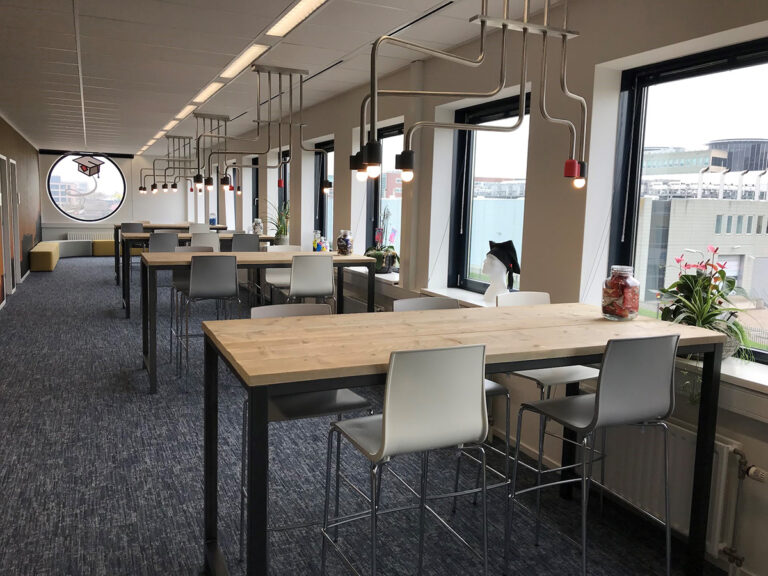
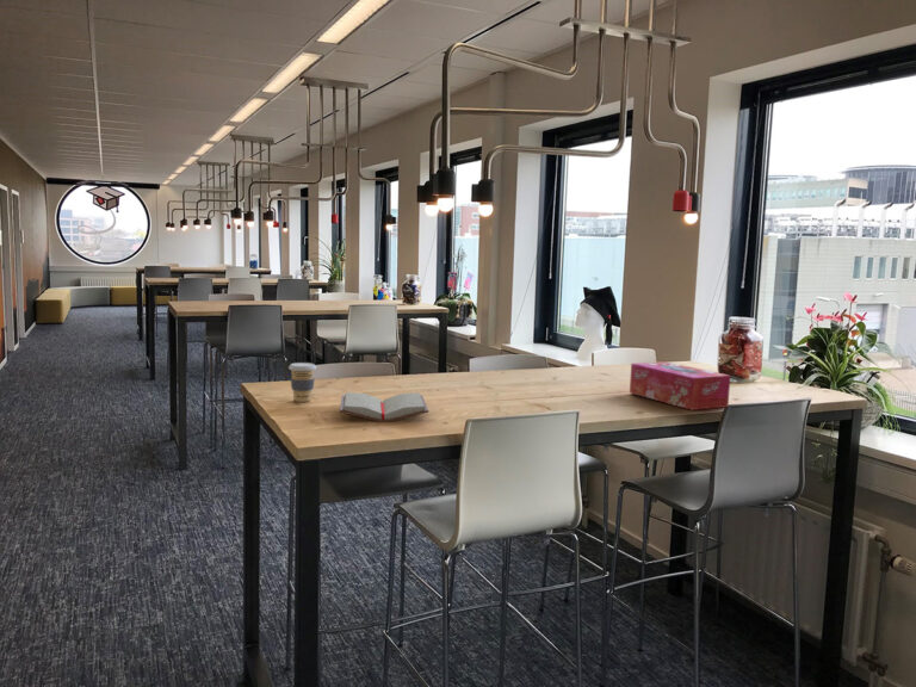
+ tissue box [629,360,731,411]
+ coffee cup [287,361,317,403]
+ paperback book [339,391,431,423]
